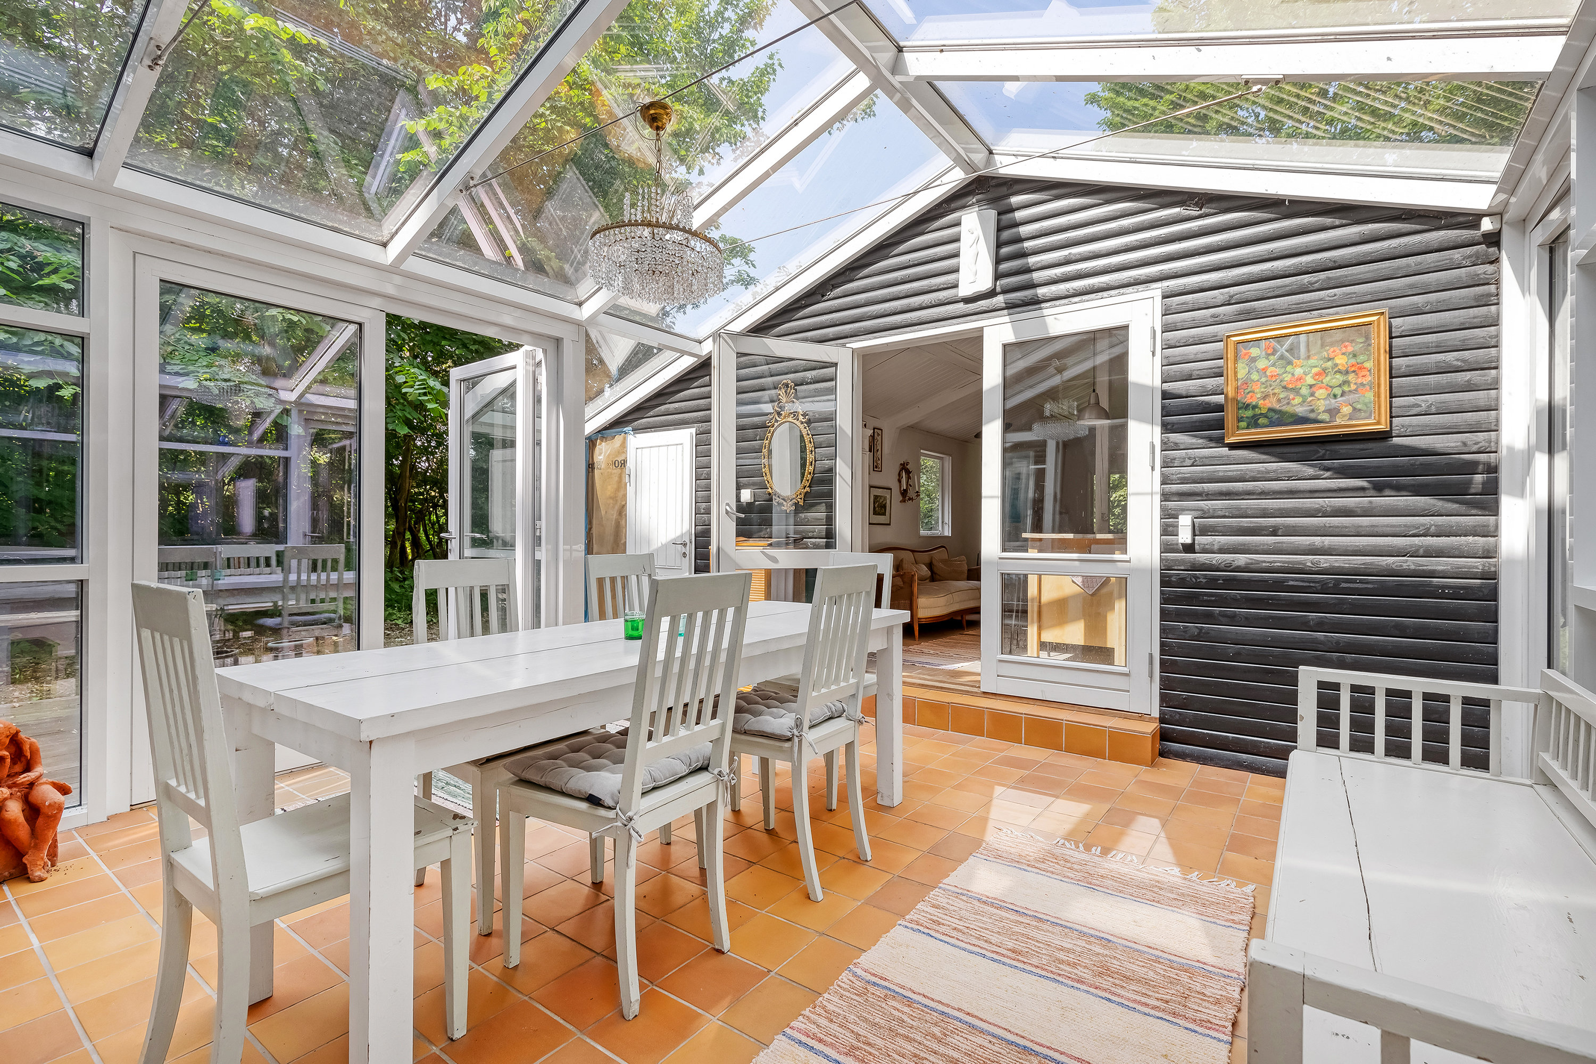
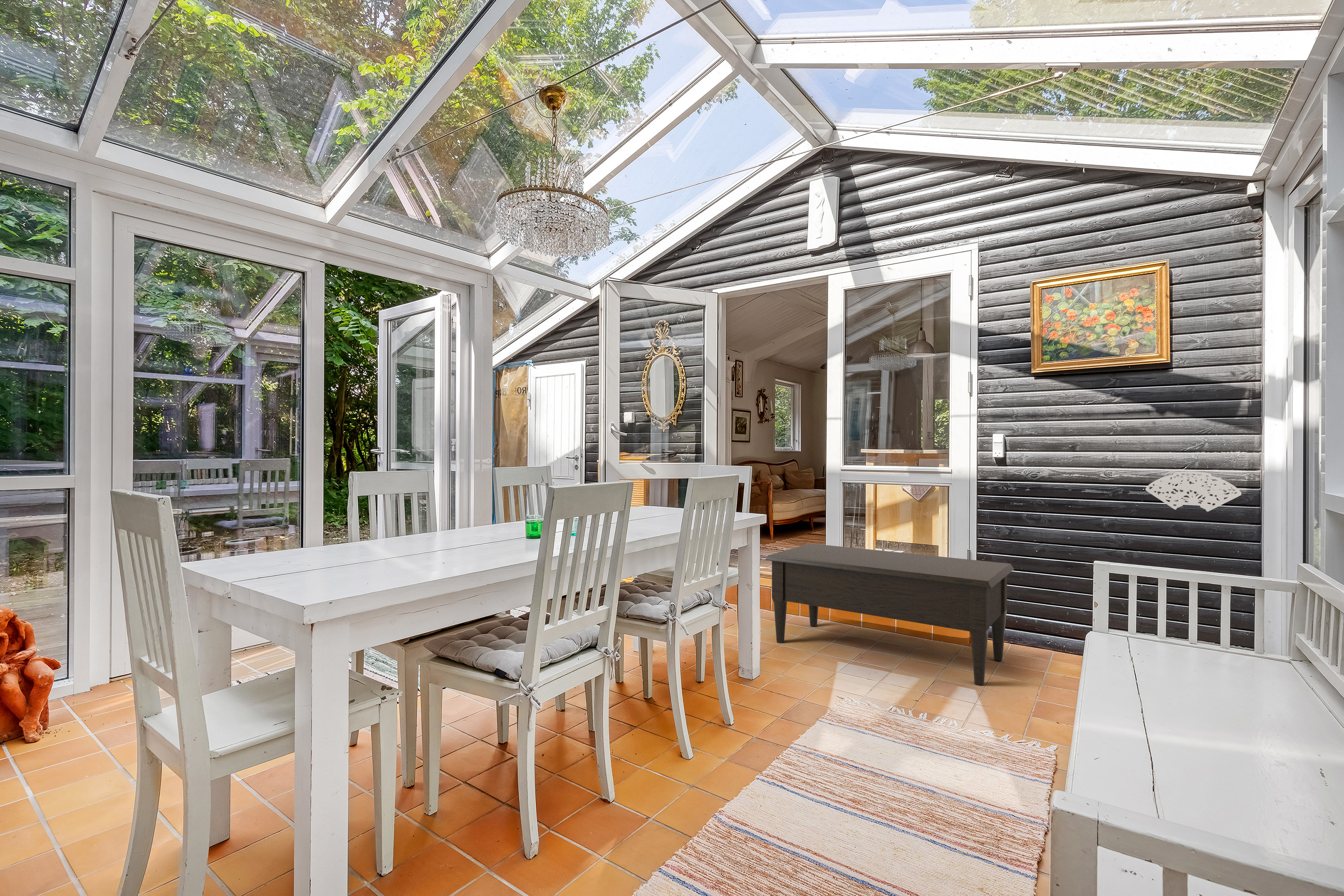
+ wall ornament [1145,471,1242,512]
+ coffee table [765,543,1014,686]
